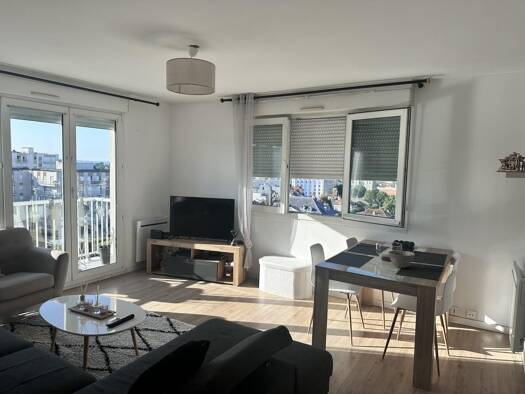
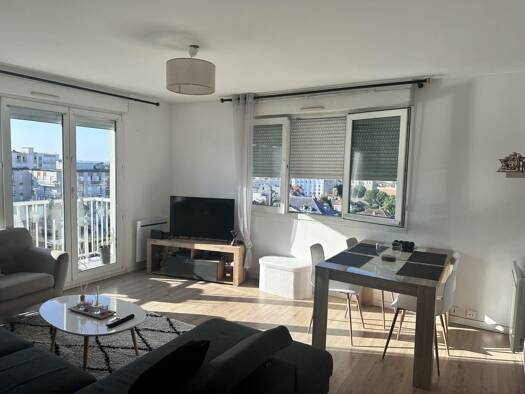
- bowl [387,250,416,269]
